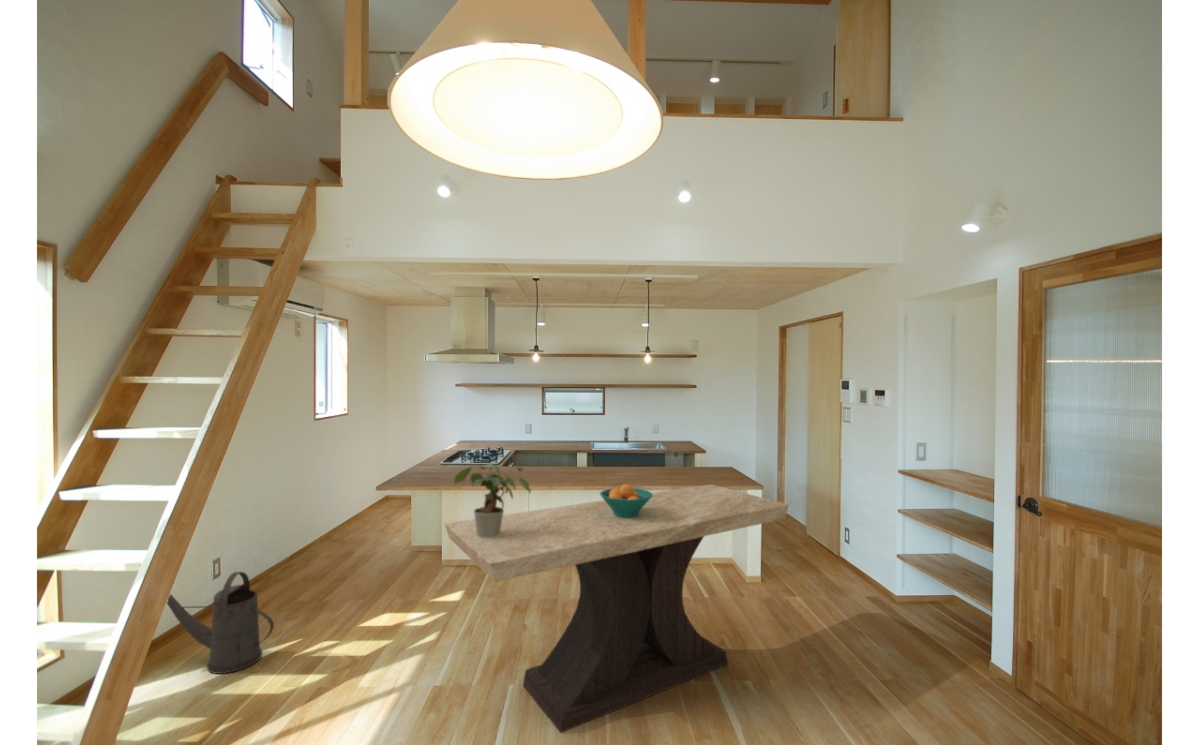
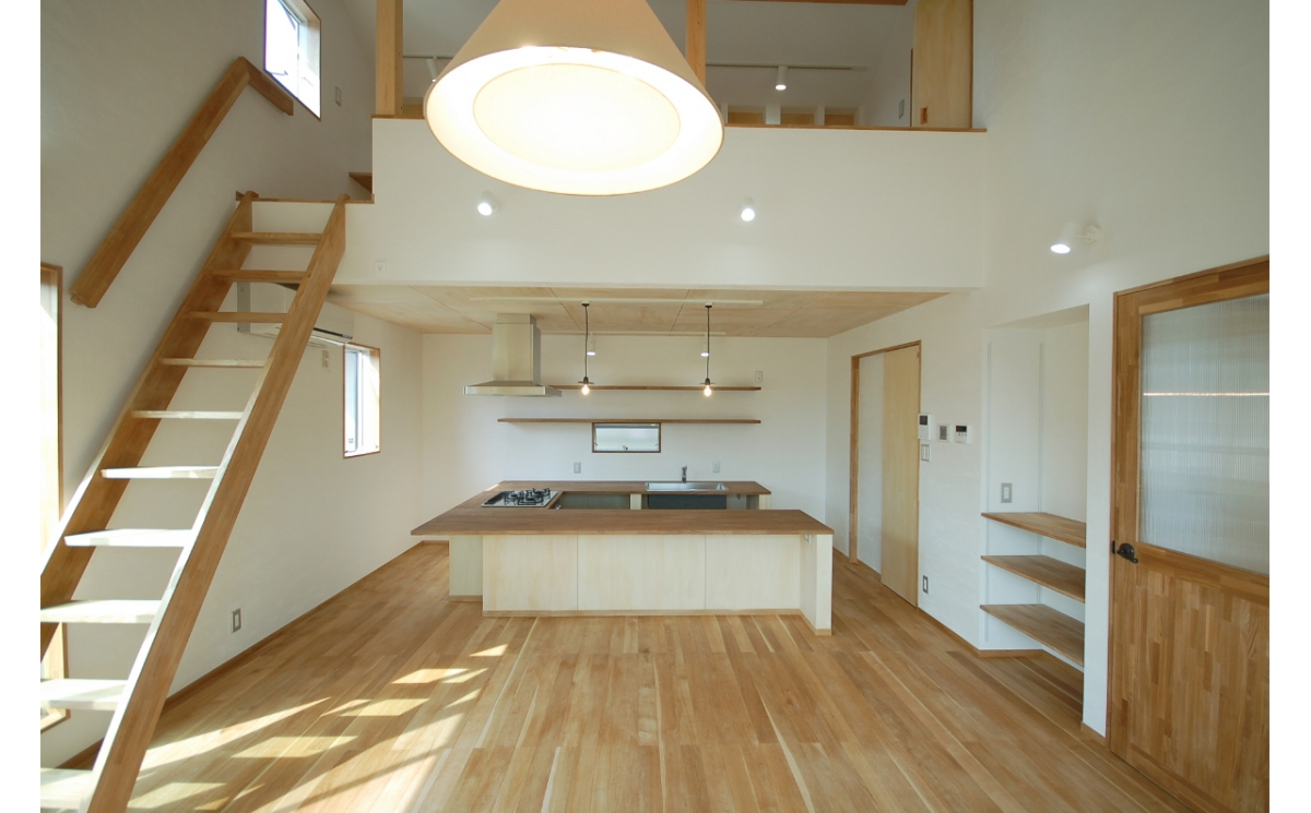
- potted plant [453,462,532,538]
- watering can [166,571,275,675]
- table [444,483,789,734]
- fruit bowl [599,483,653,518]
